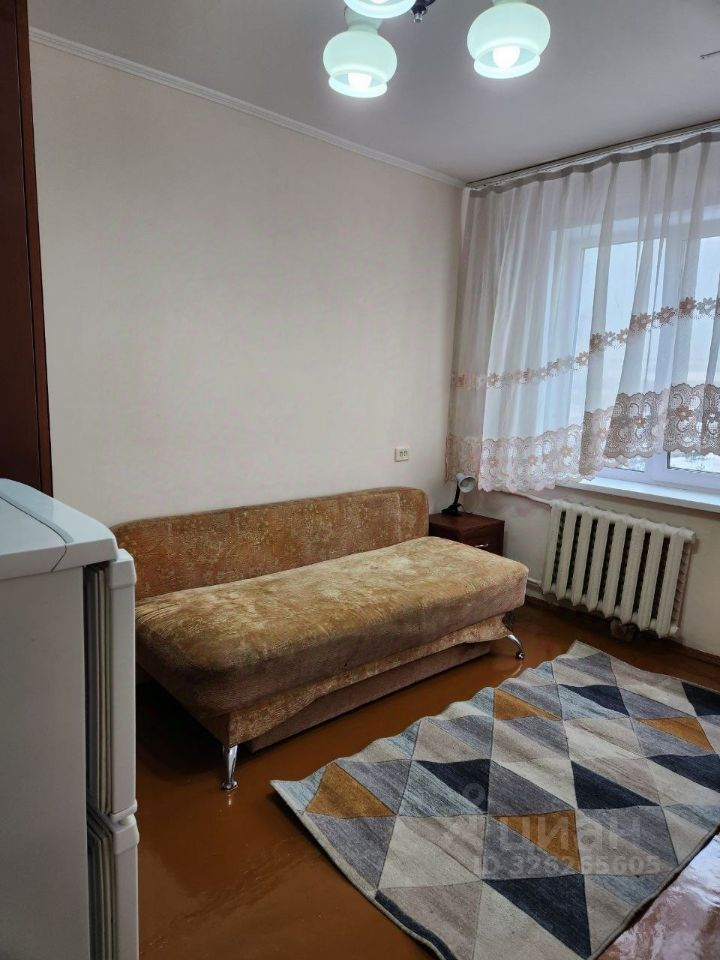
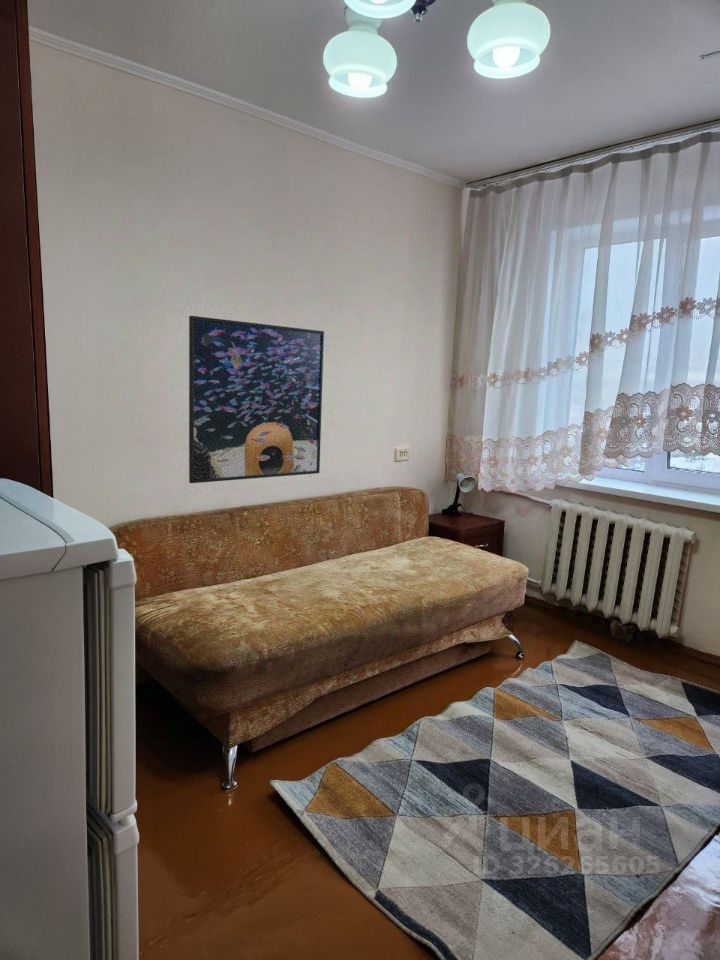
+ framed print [188,315,325,484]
